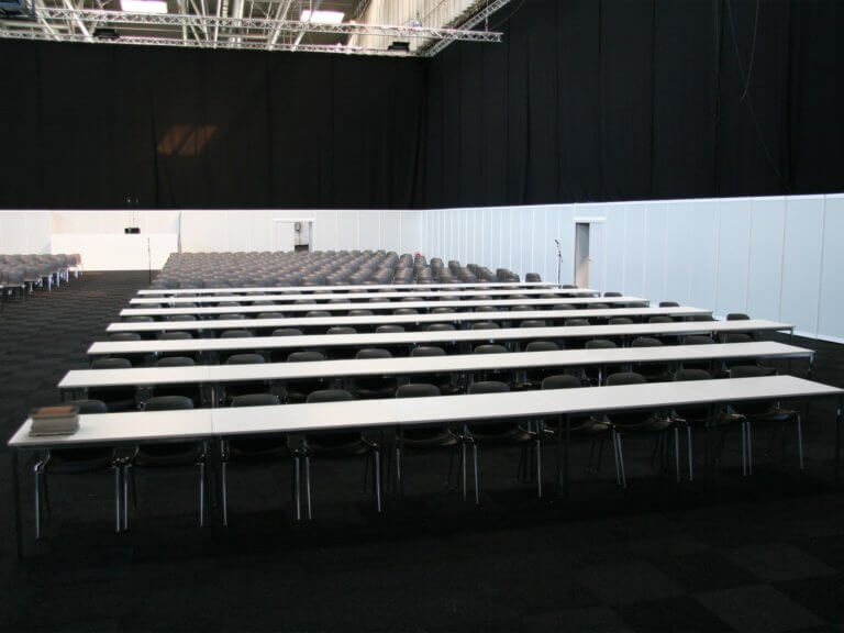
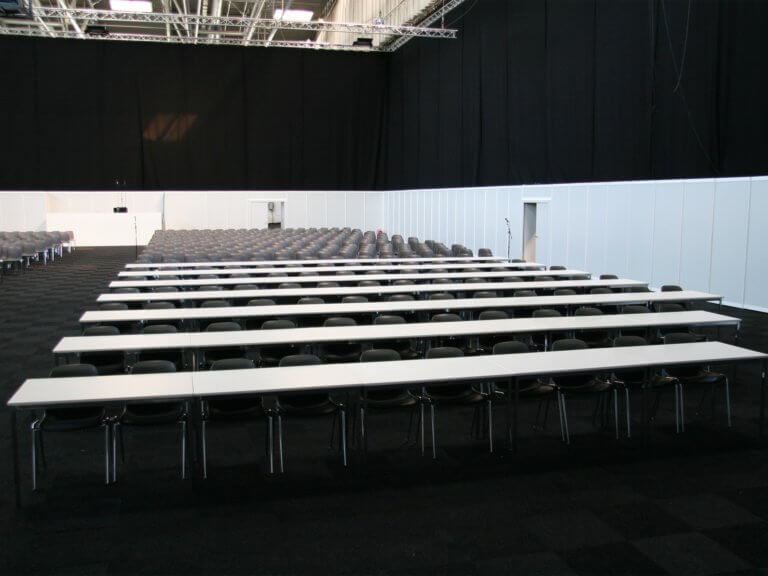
- book stack [25,404,81,437]
